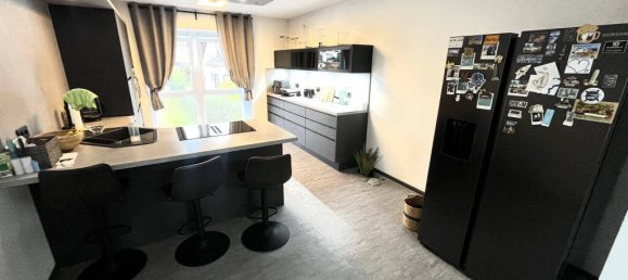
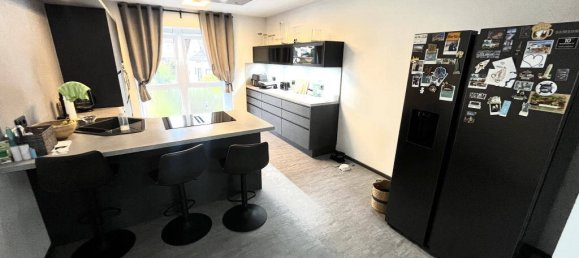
- decorative plant [351,141,384,178]
